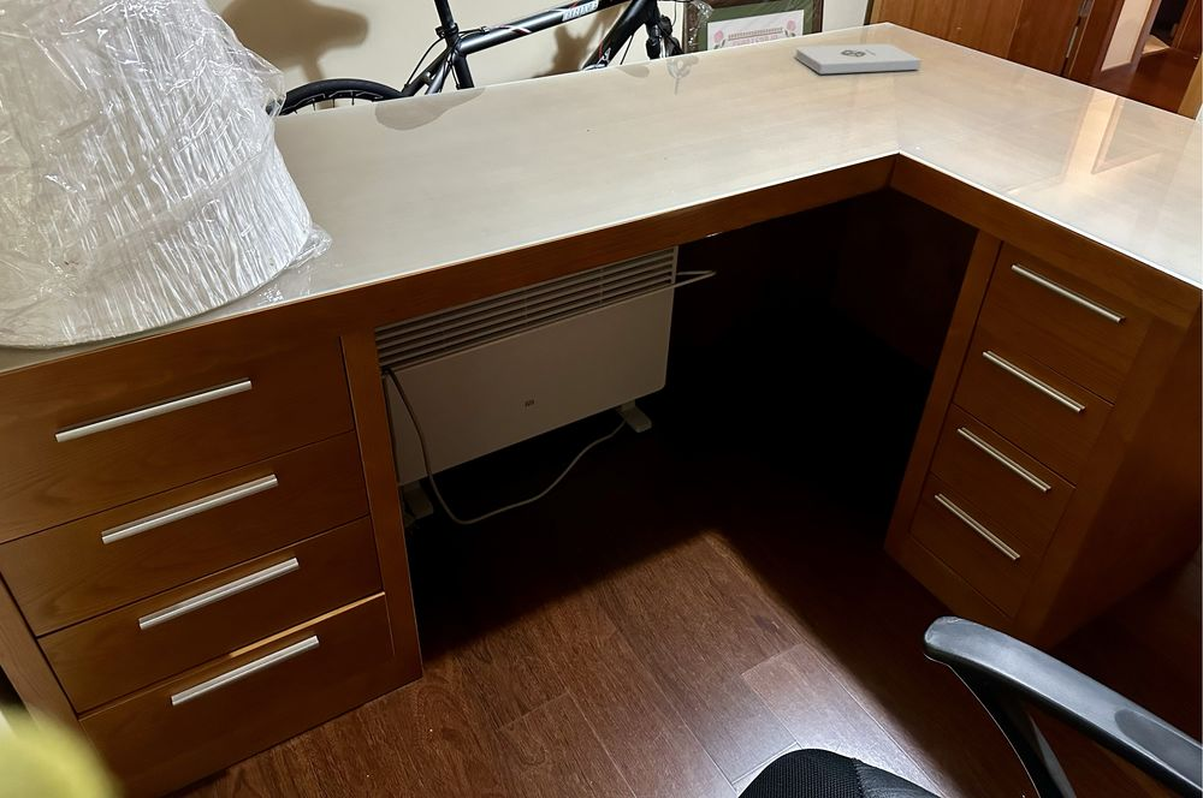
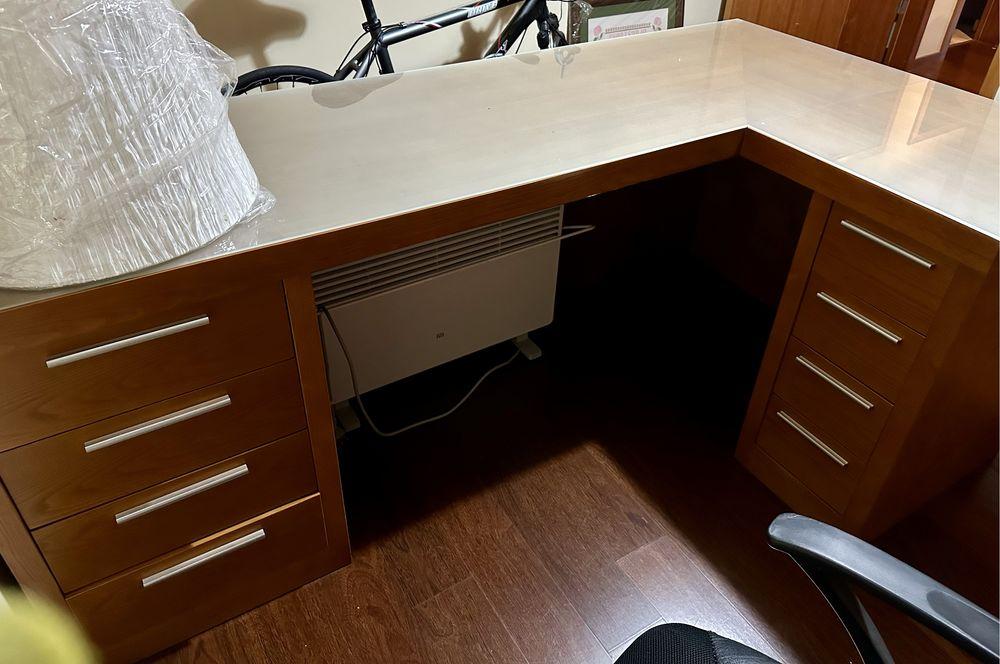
- notepad [794,43,923,75]
